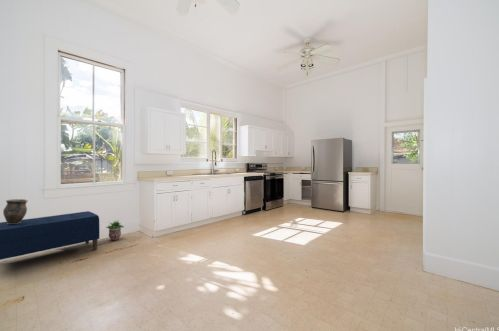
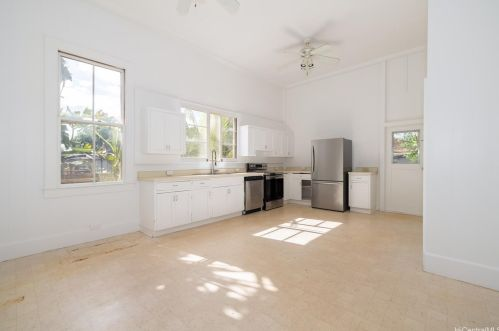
- bench [0,210,100,261]
- ceramic pot [2,198,28,224]
- potted plant [105,219,125,241]
